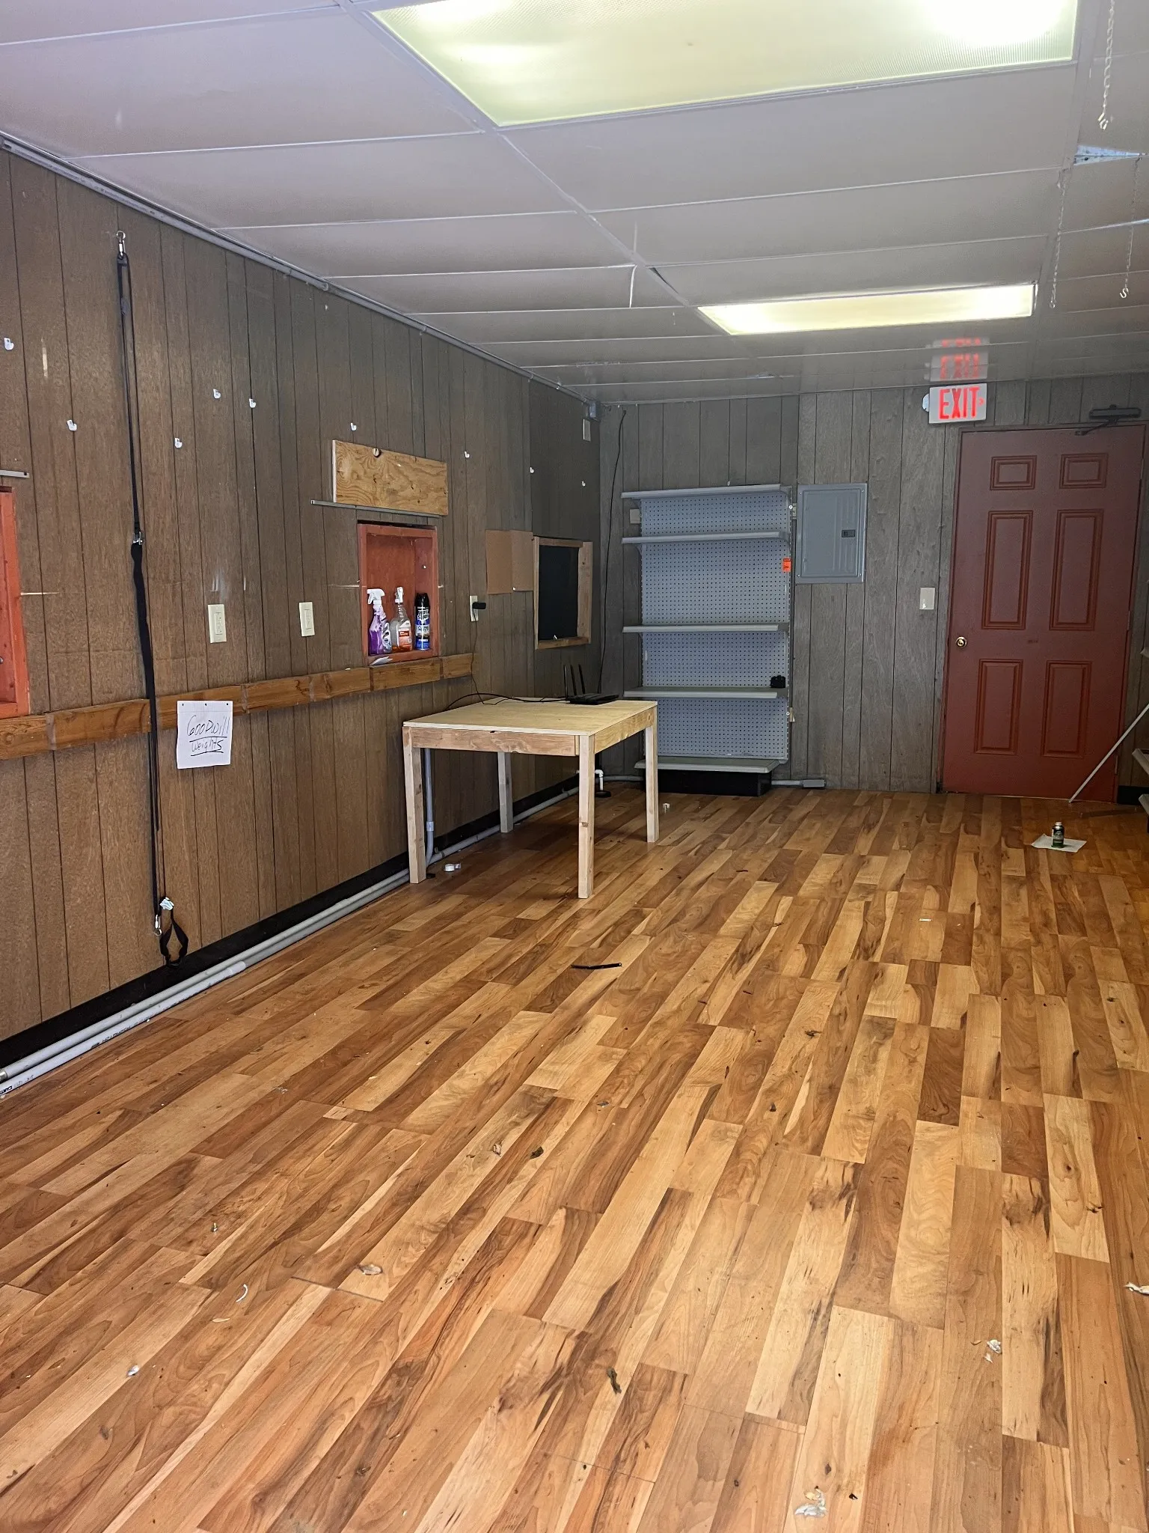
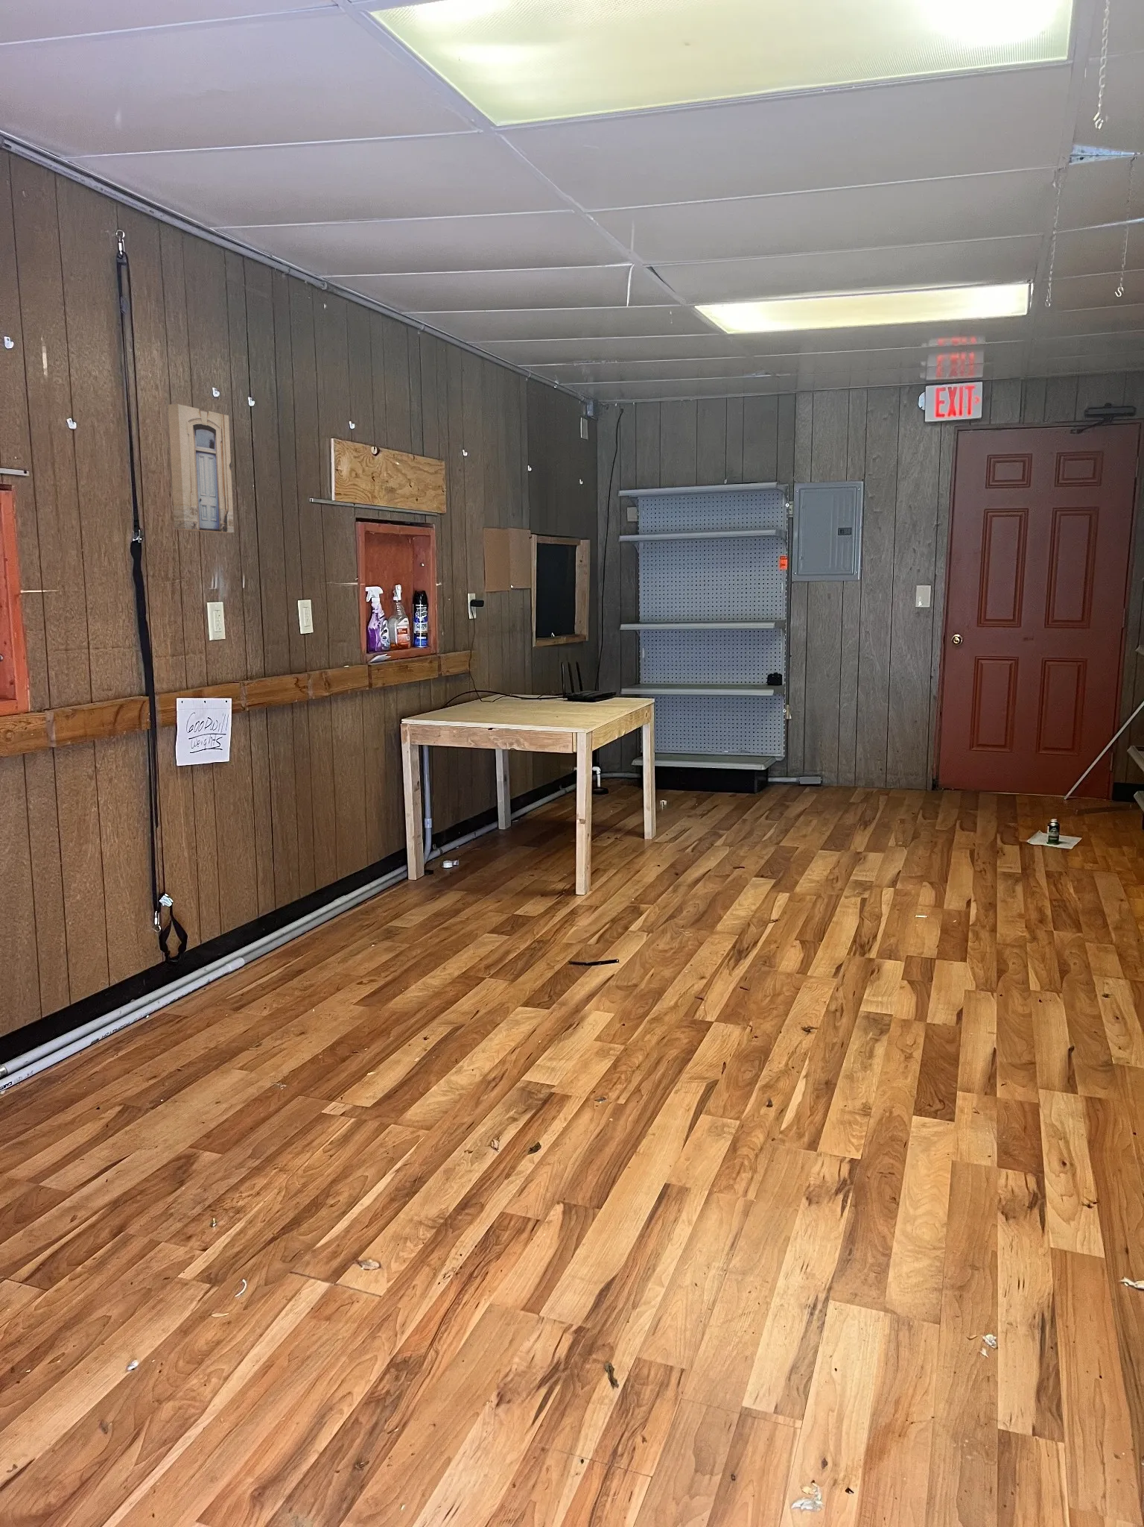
+ wall art [167,403,234,533]
